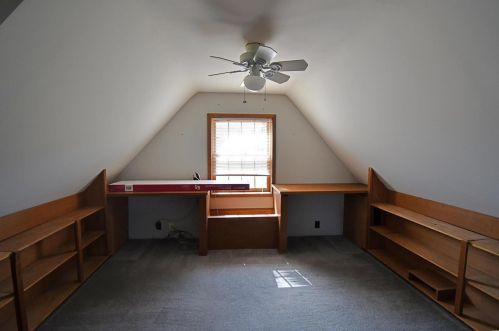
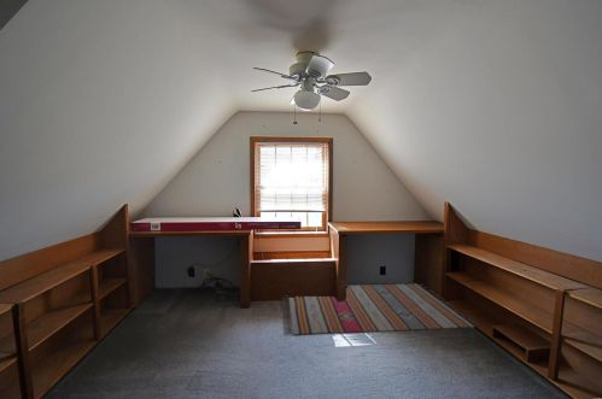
+ rug [281,282,477,336]
